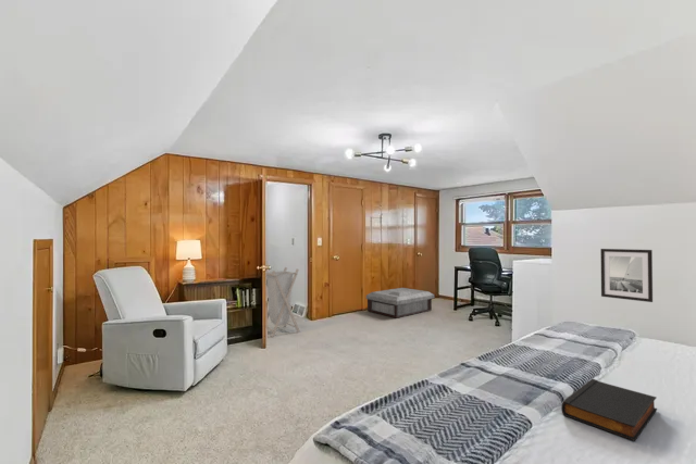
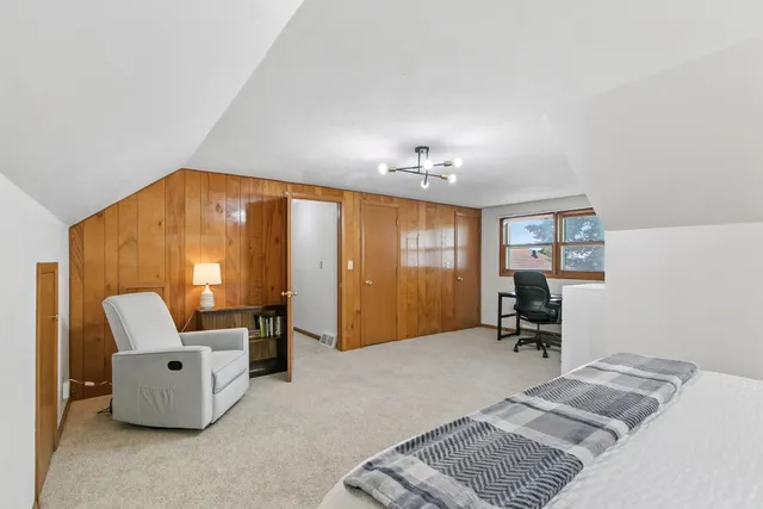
- wall art [599,248,654,303]
- laundry hamper [265,266,301,338]
- book [560,378,658,442]
- ottoman [365,287,435,318]
